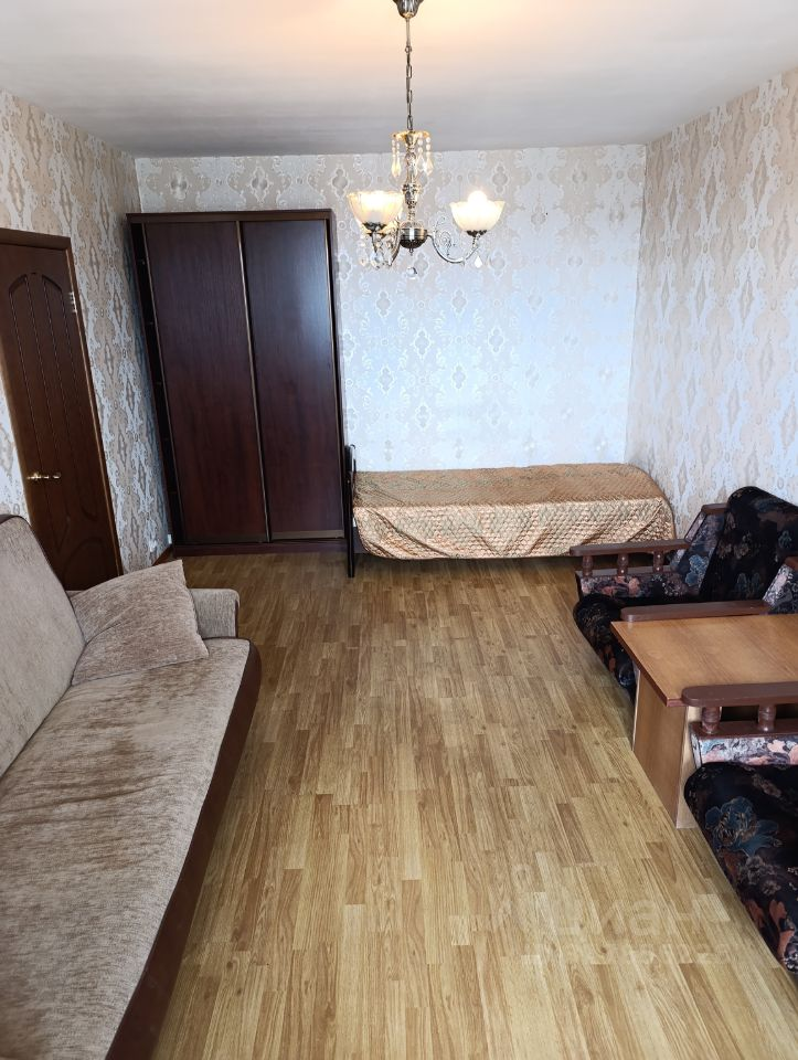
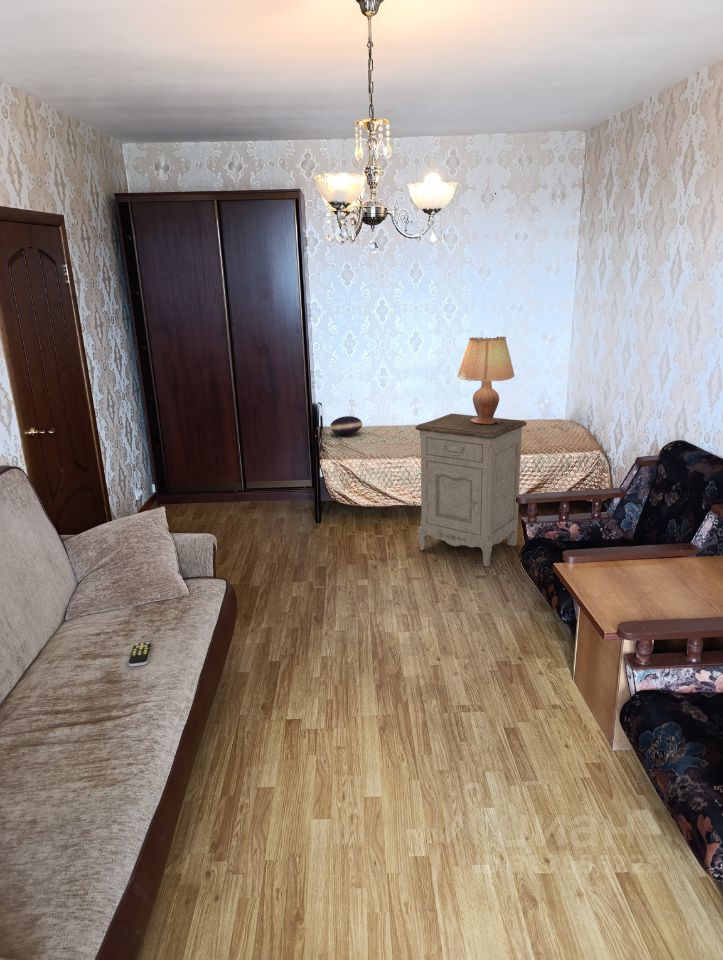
+ nightstand [414,413,528,568]
+ remote control [128,641,153,667]
+ cushion [329,415,363,436]
+ lamp [457,335,515,424]
